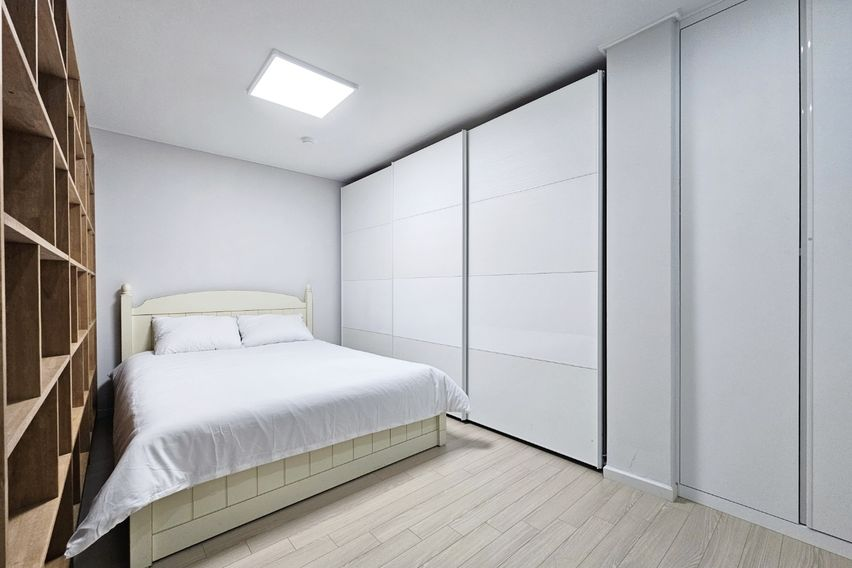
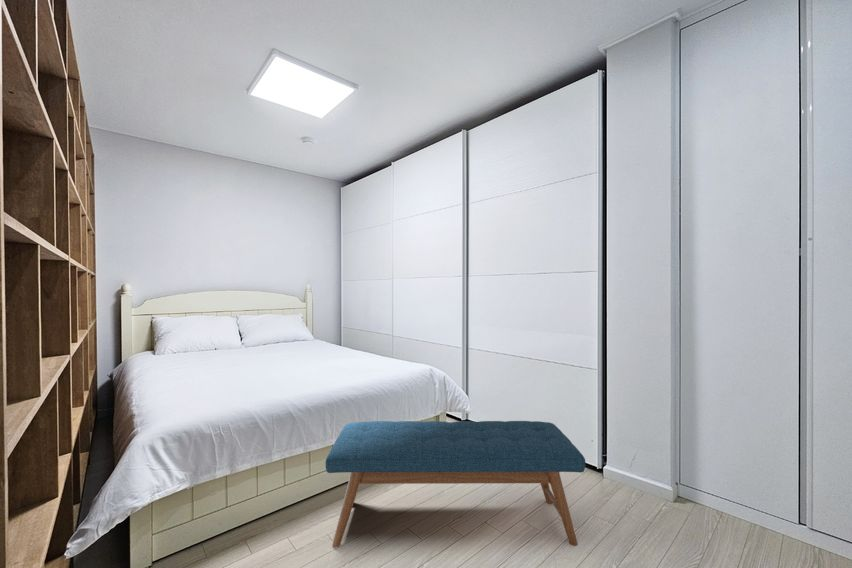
+ bench [324,420,586,548]
